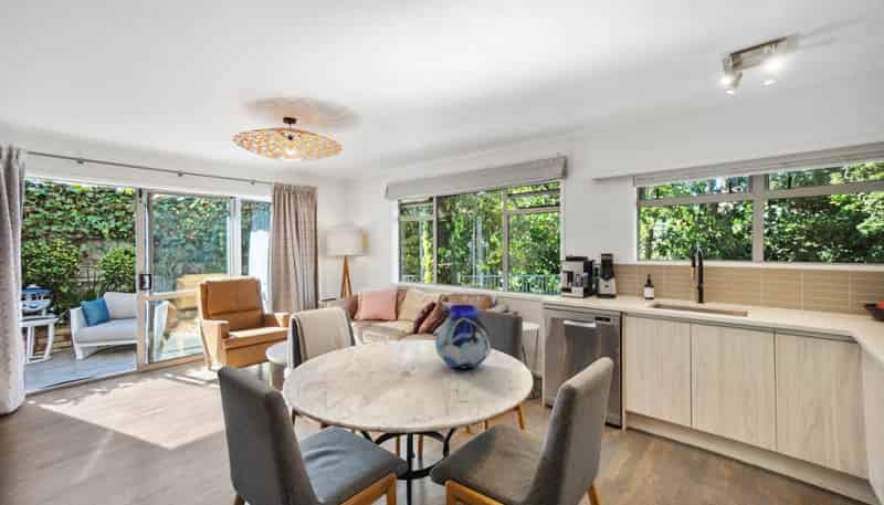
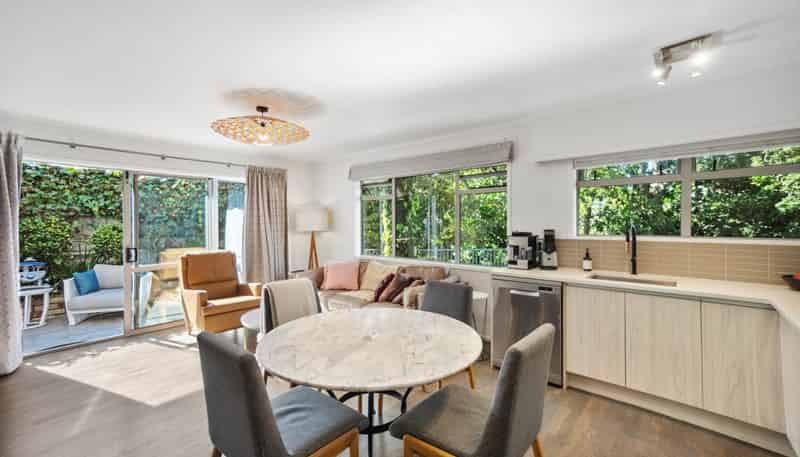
- vase [434,304,493,370]
